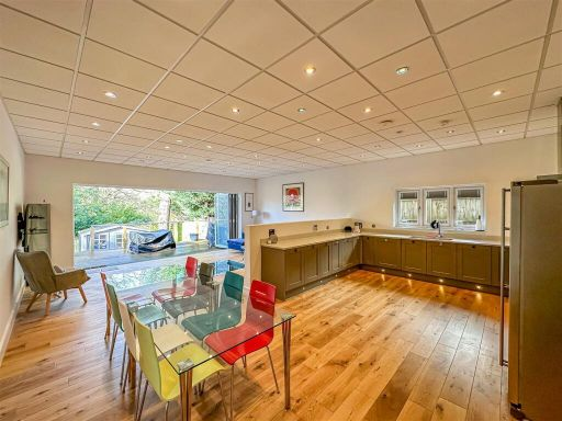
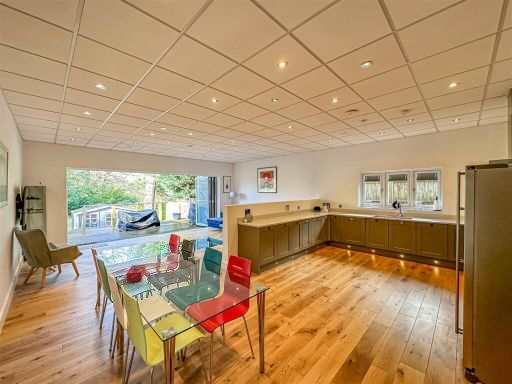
+ tissue box [125,263,146,283]
